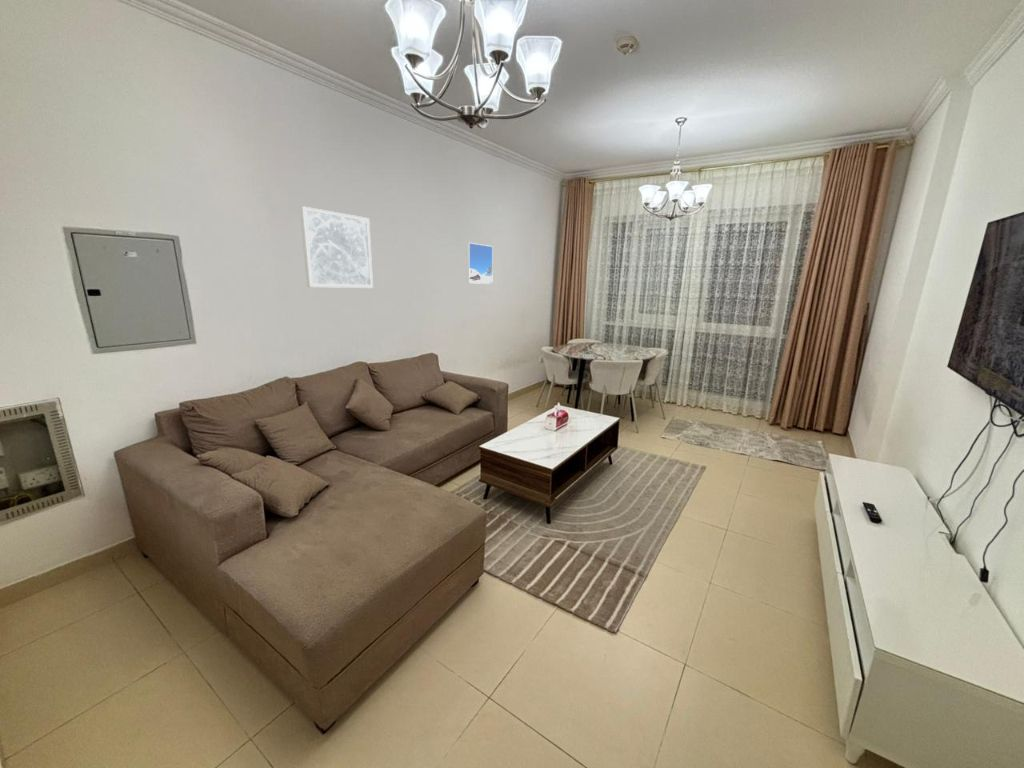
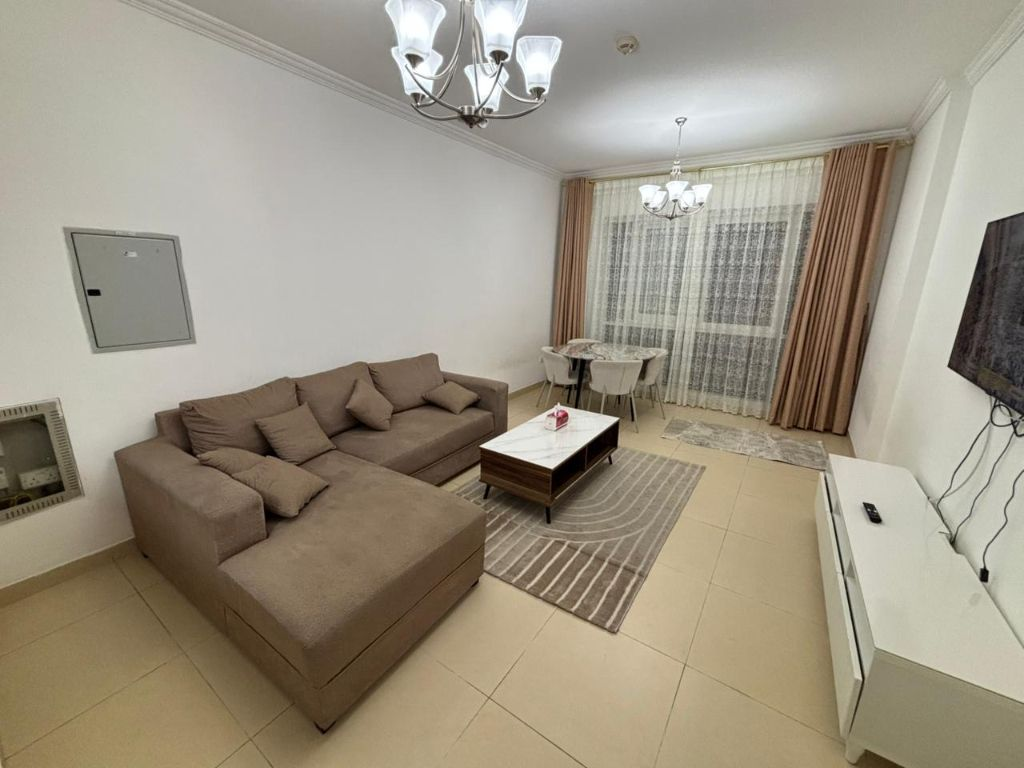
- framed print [466,242,494,285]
- wall art [299,205,374,289]
